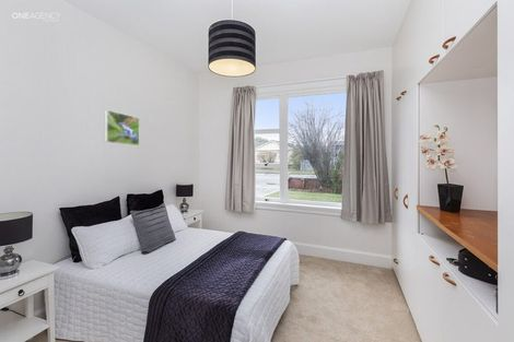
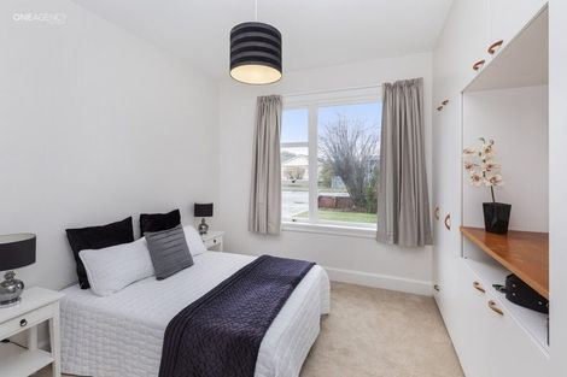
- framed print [104,109,141,146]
